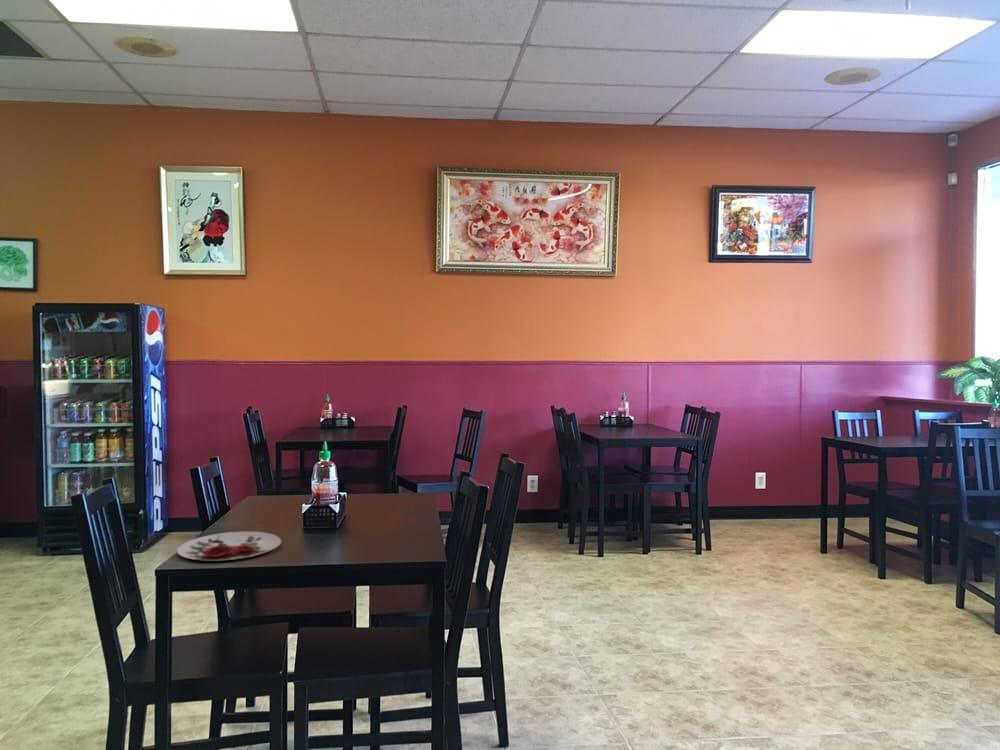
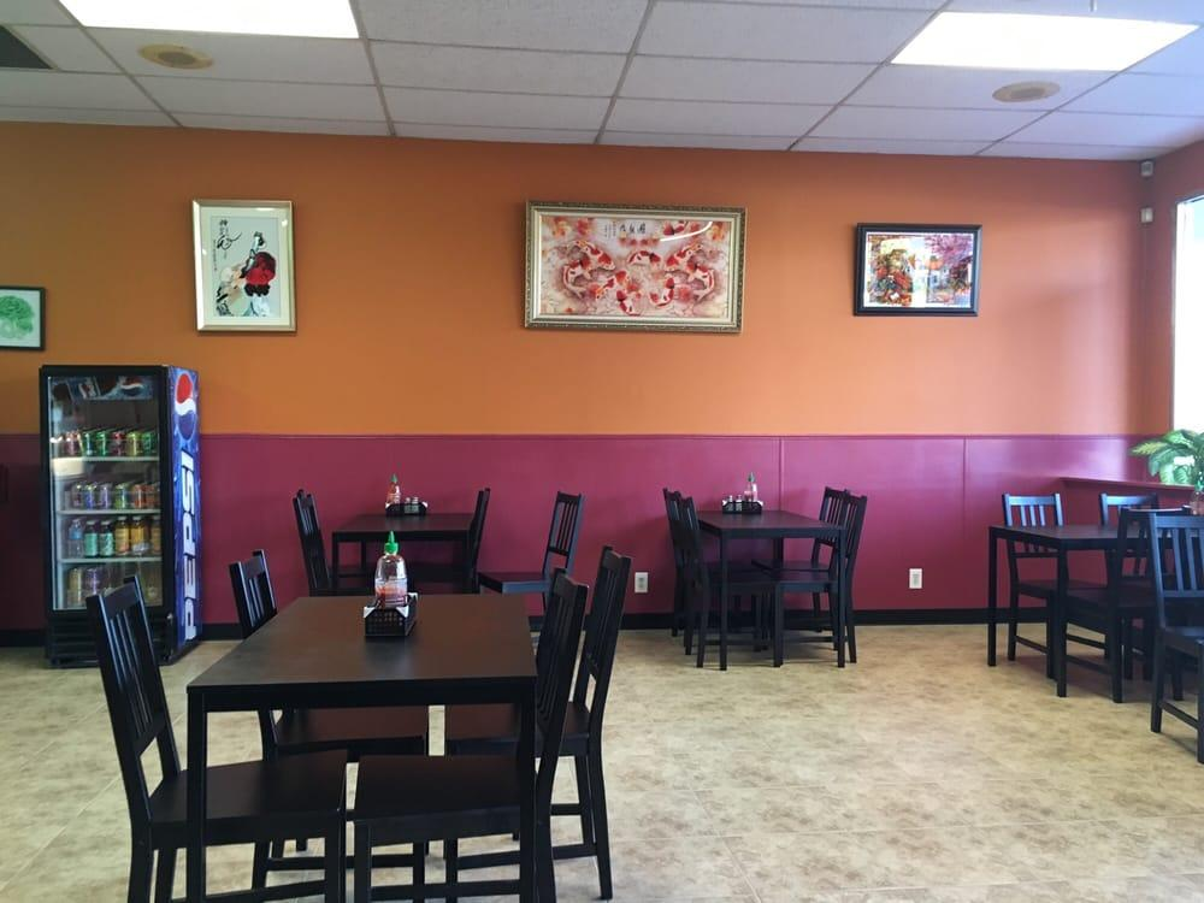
- plate [176,530,282,562]
